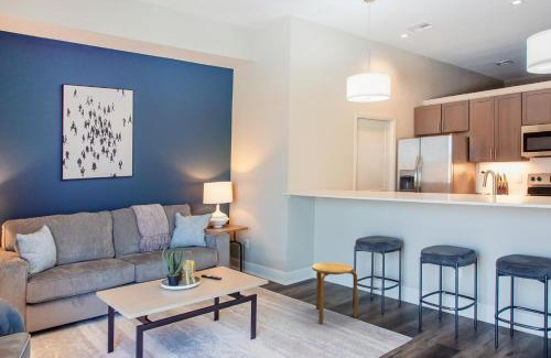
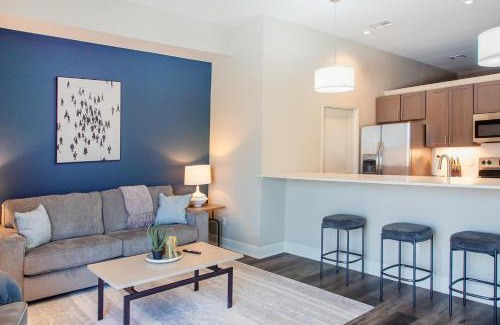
- stool [311,262,359,325]
